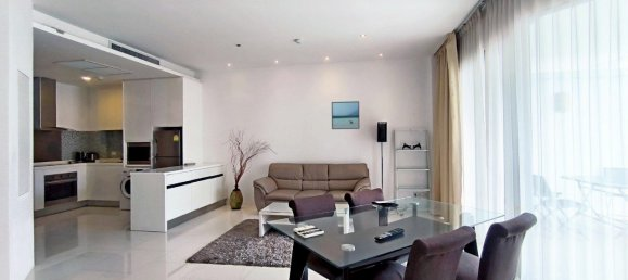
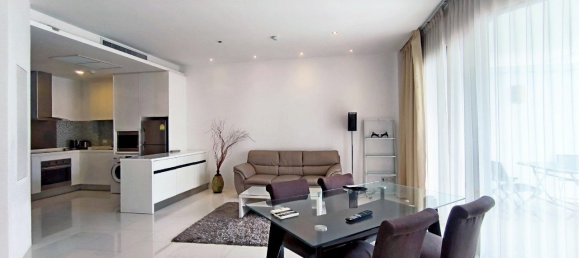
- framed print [331,100,360,130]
